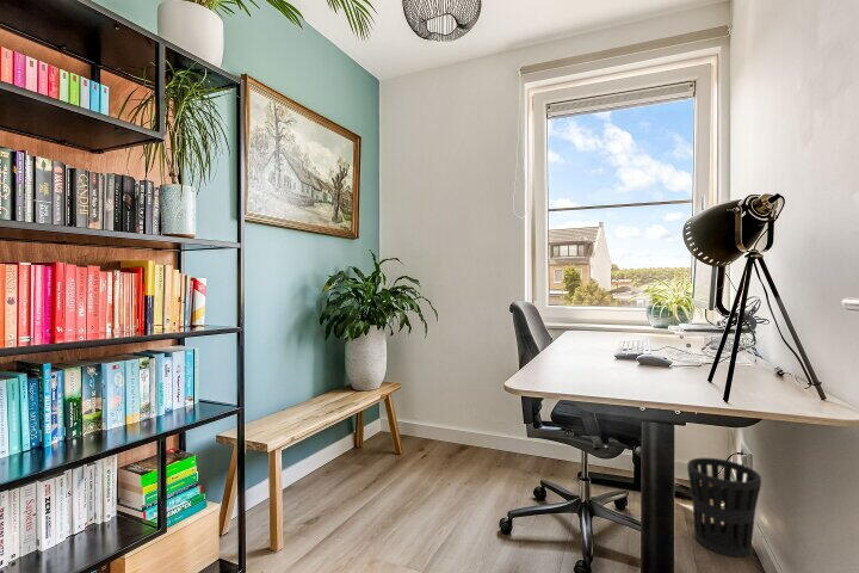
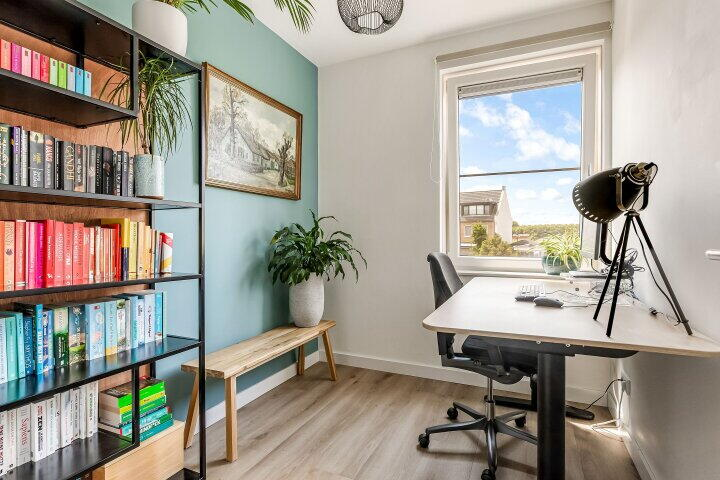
- wastebasket [686,457,762,559]
